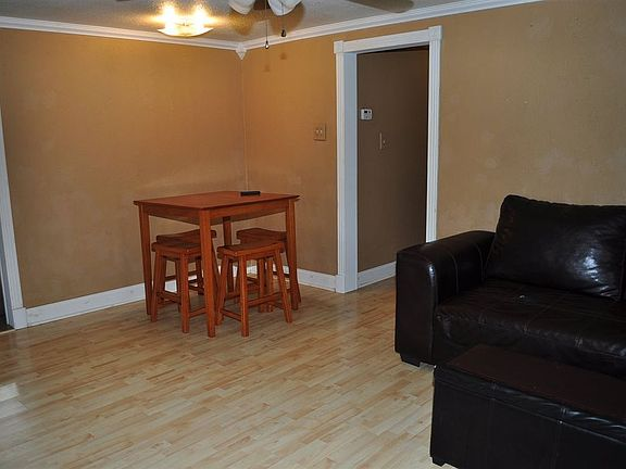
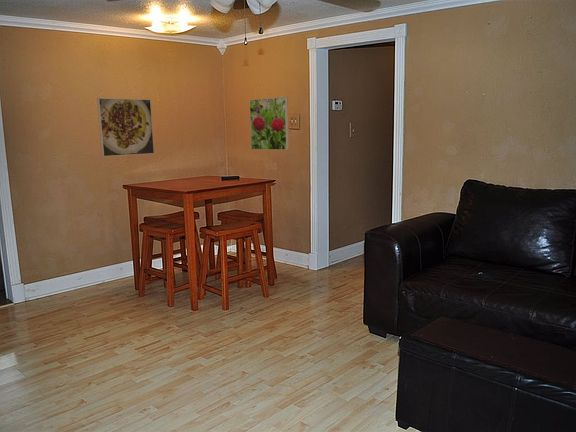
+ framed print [249,96,290,151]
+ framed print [96,97,155,158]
